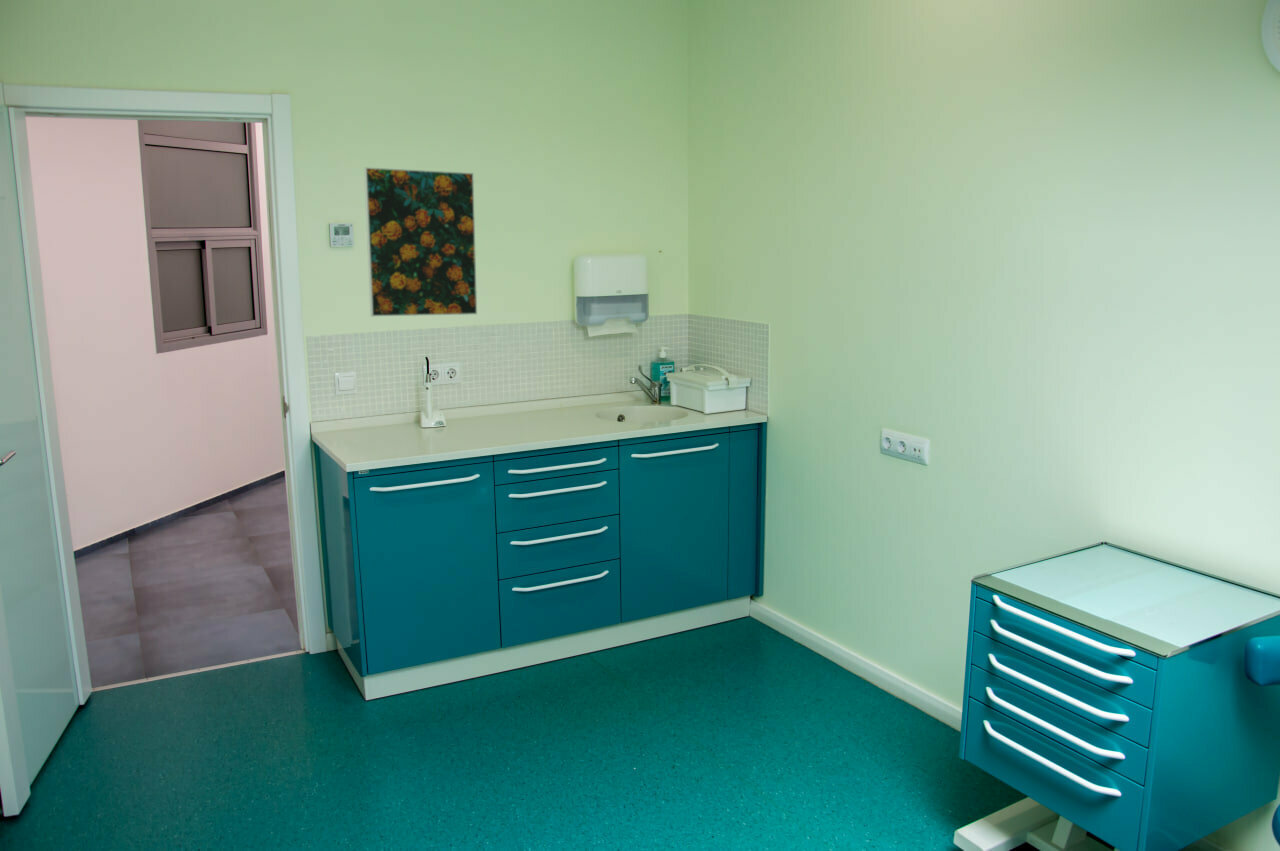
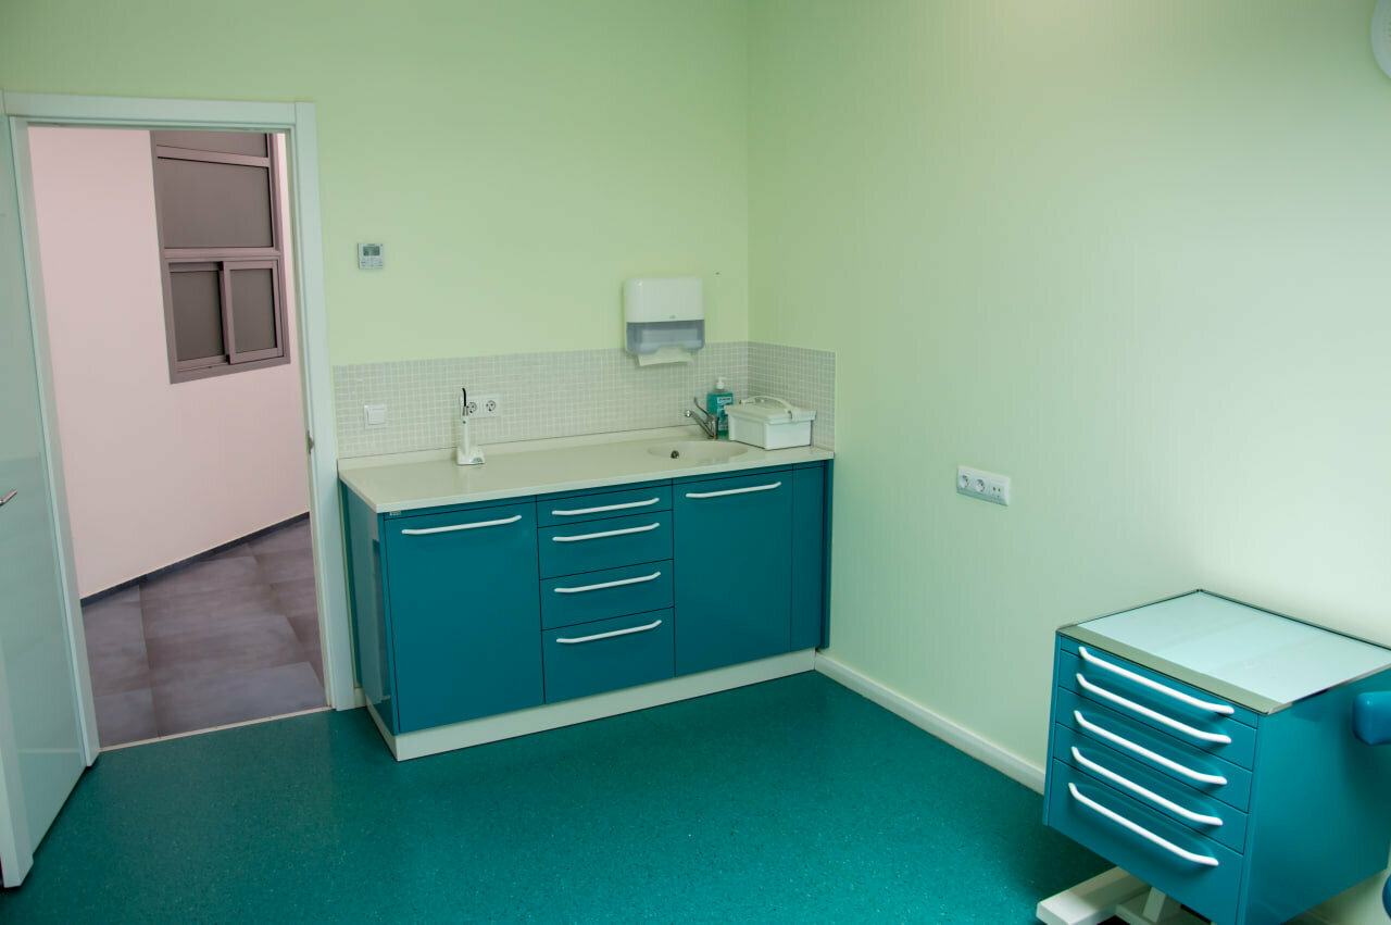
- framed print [363,166,478,317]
